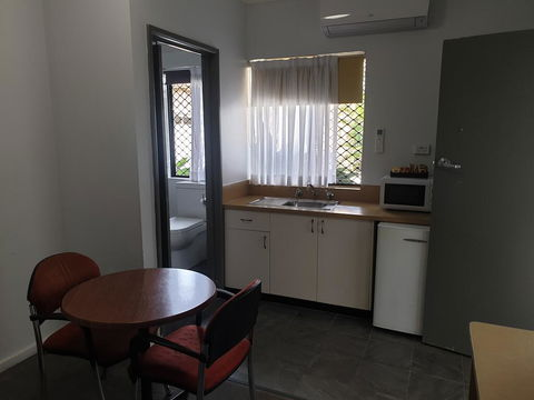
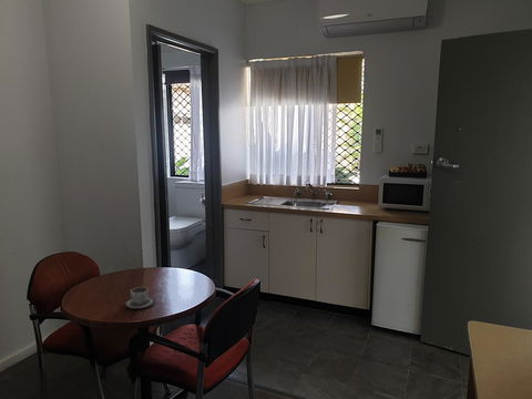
+ cup [124,286,156,310]
